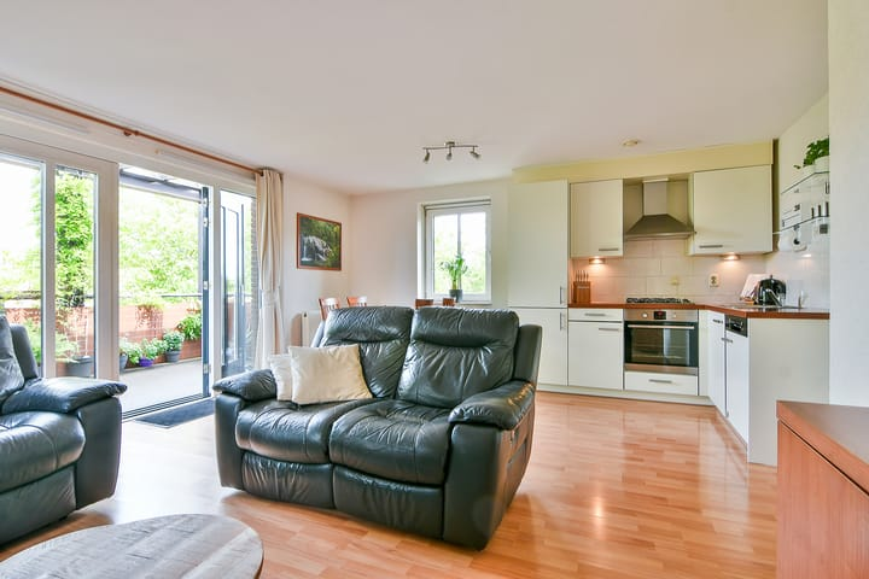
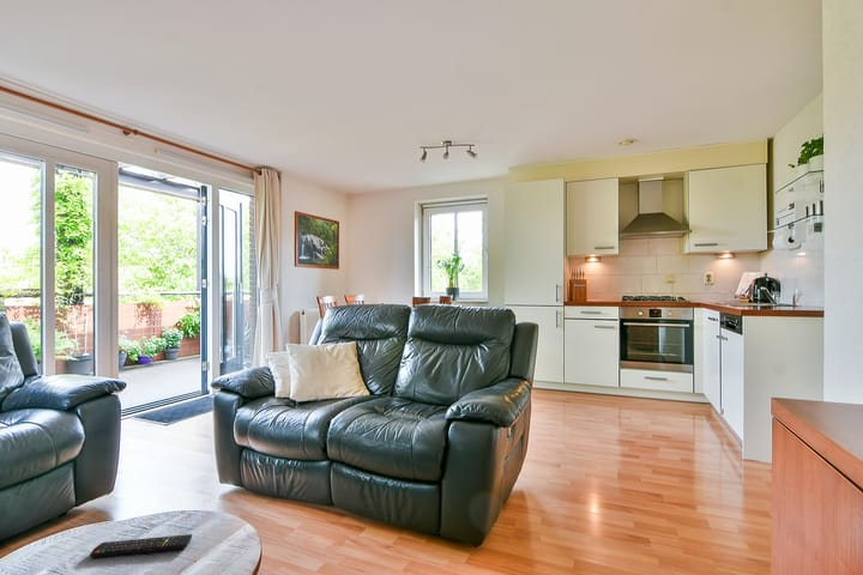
+ remote control [89,533,193,558]
